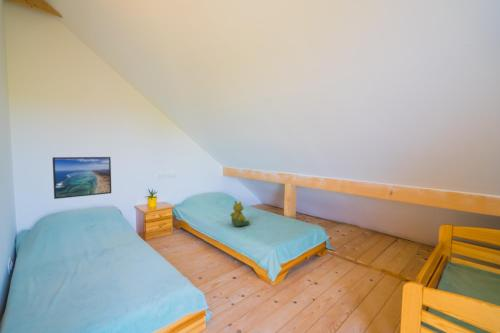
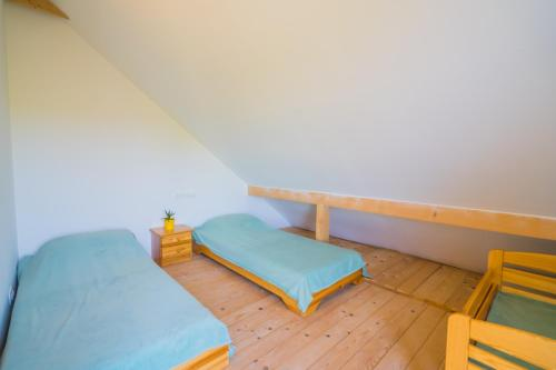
- teddy bear [229,200,251,227]
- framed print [52,156,112,200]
